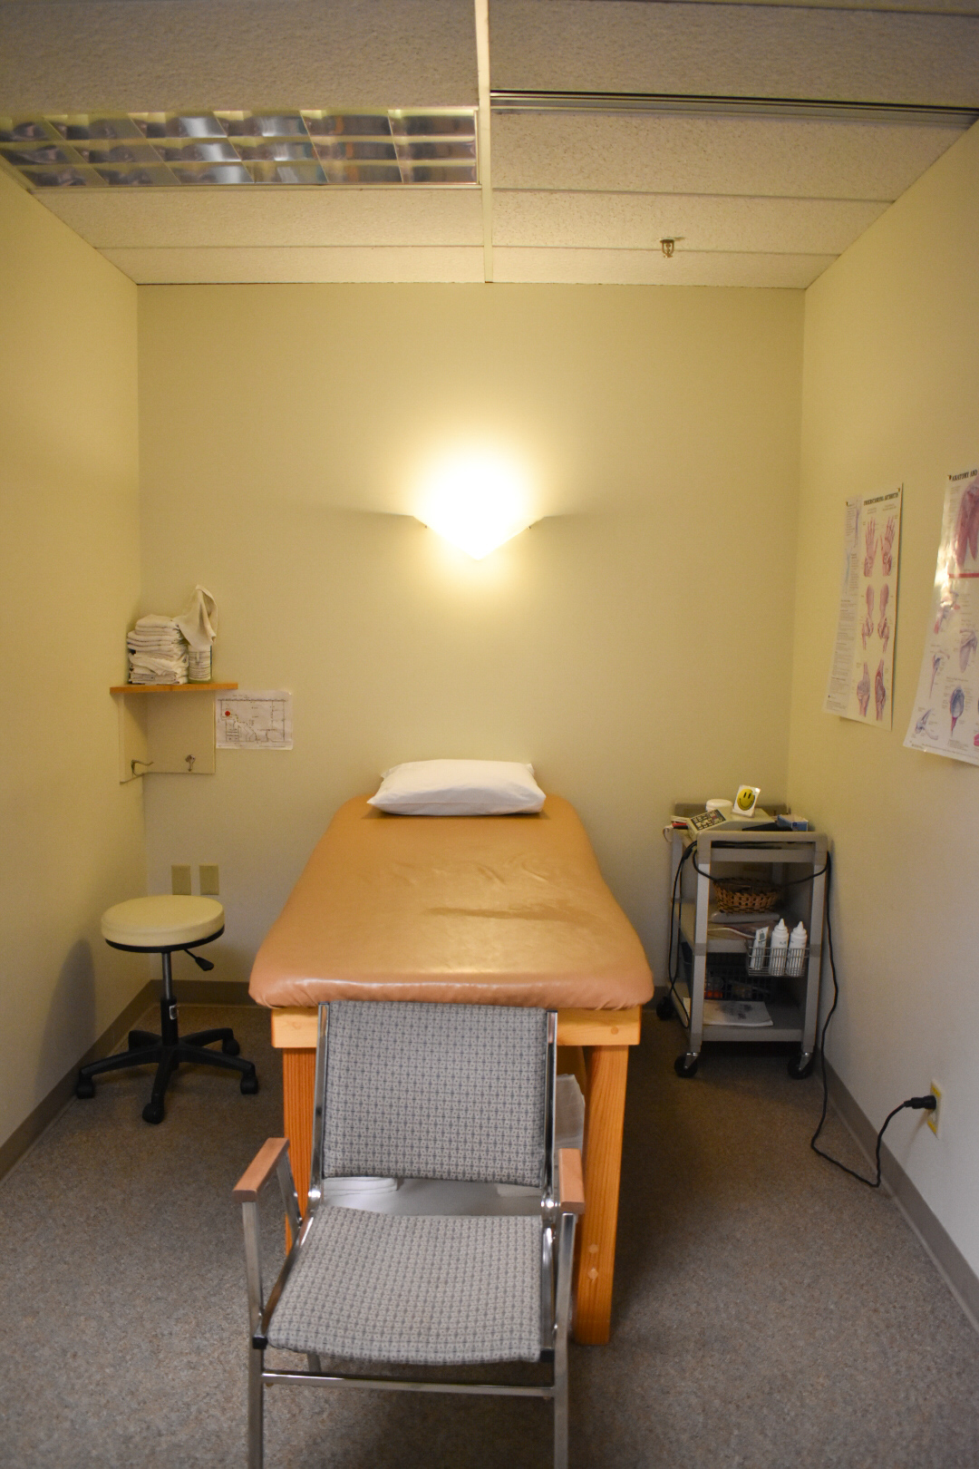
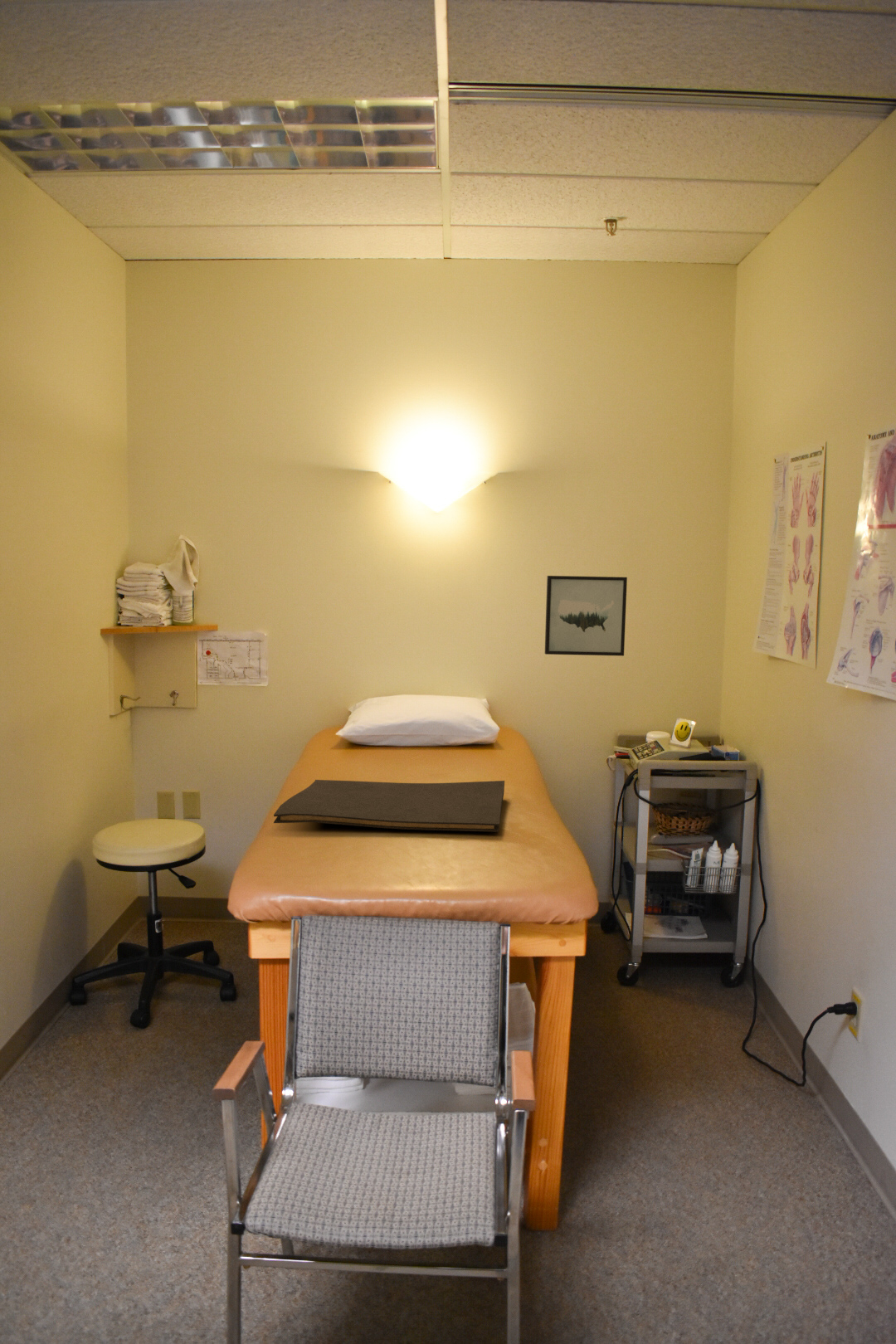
+ hand towel [273,779,505,833]
+ wall art [544,575,628,657]
